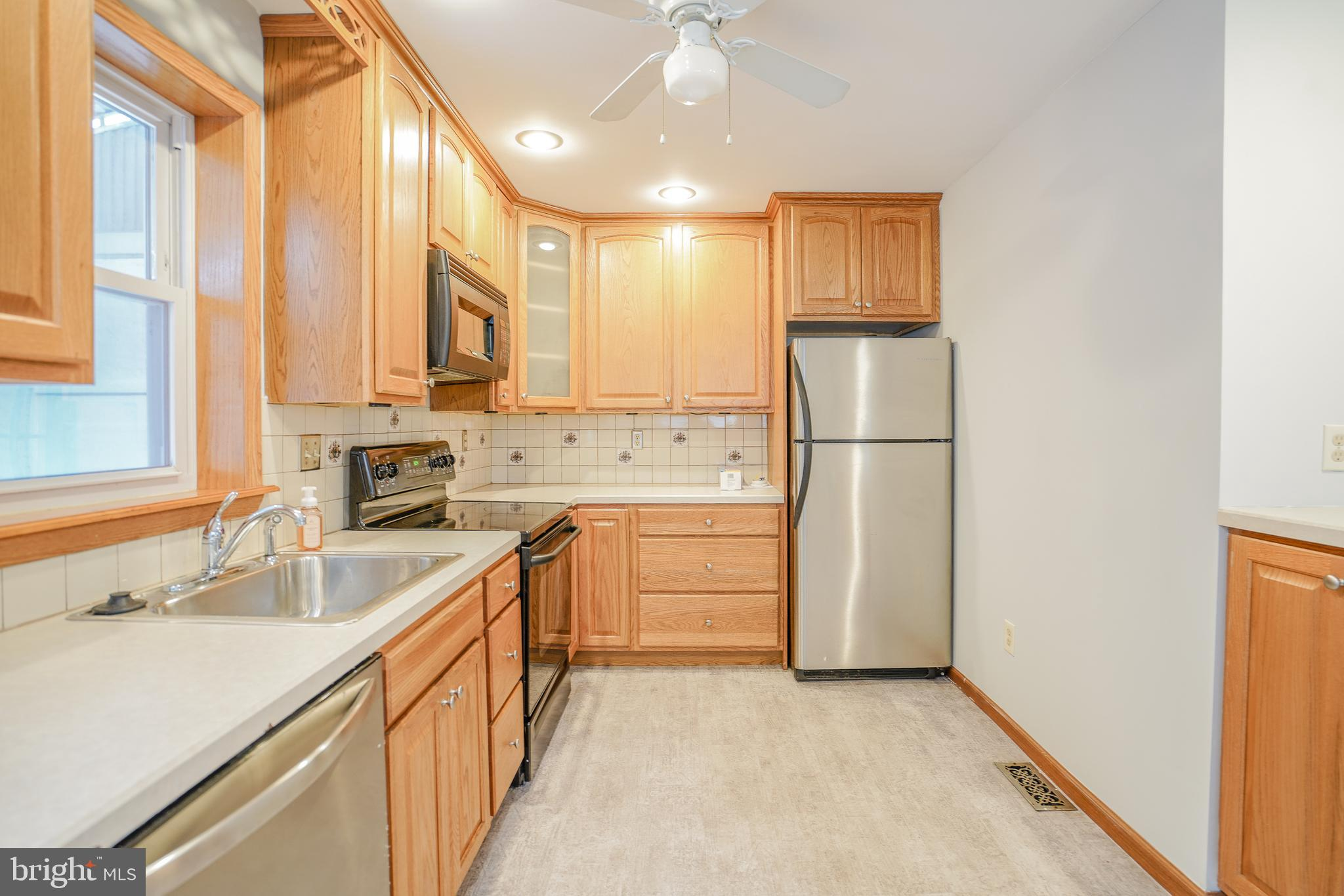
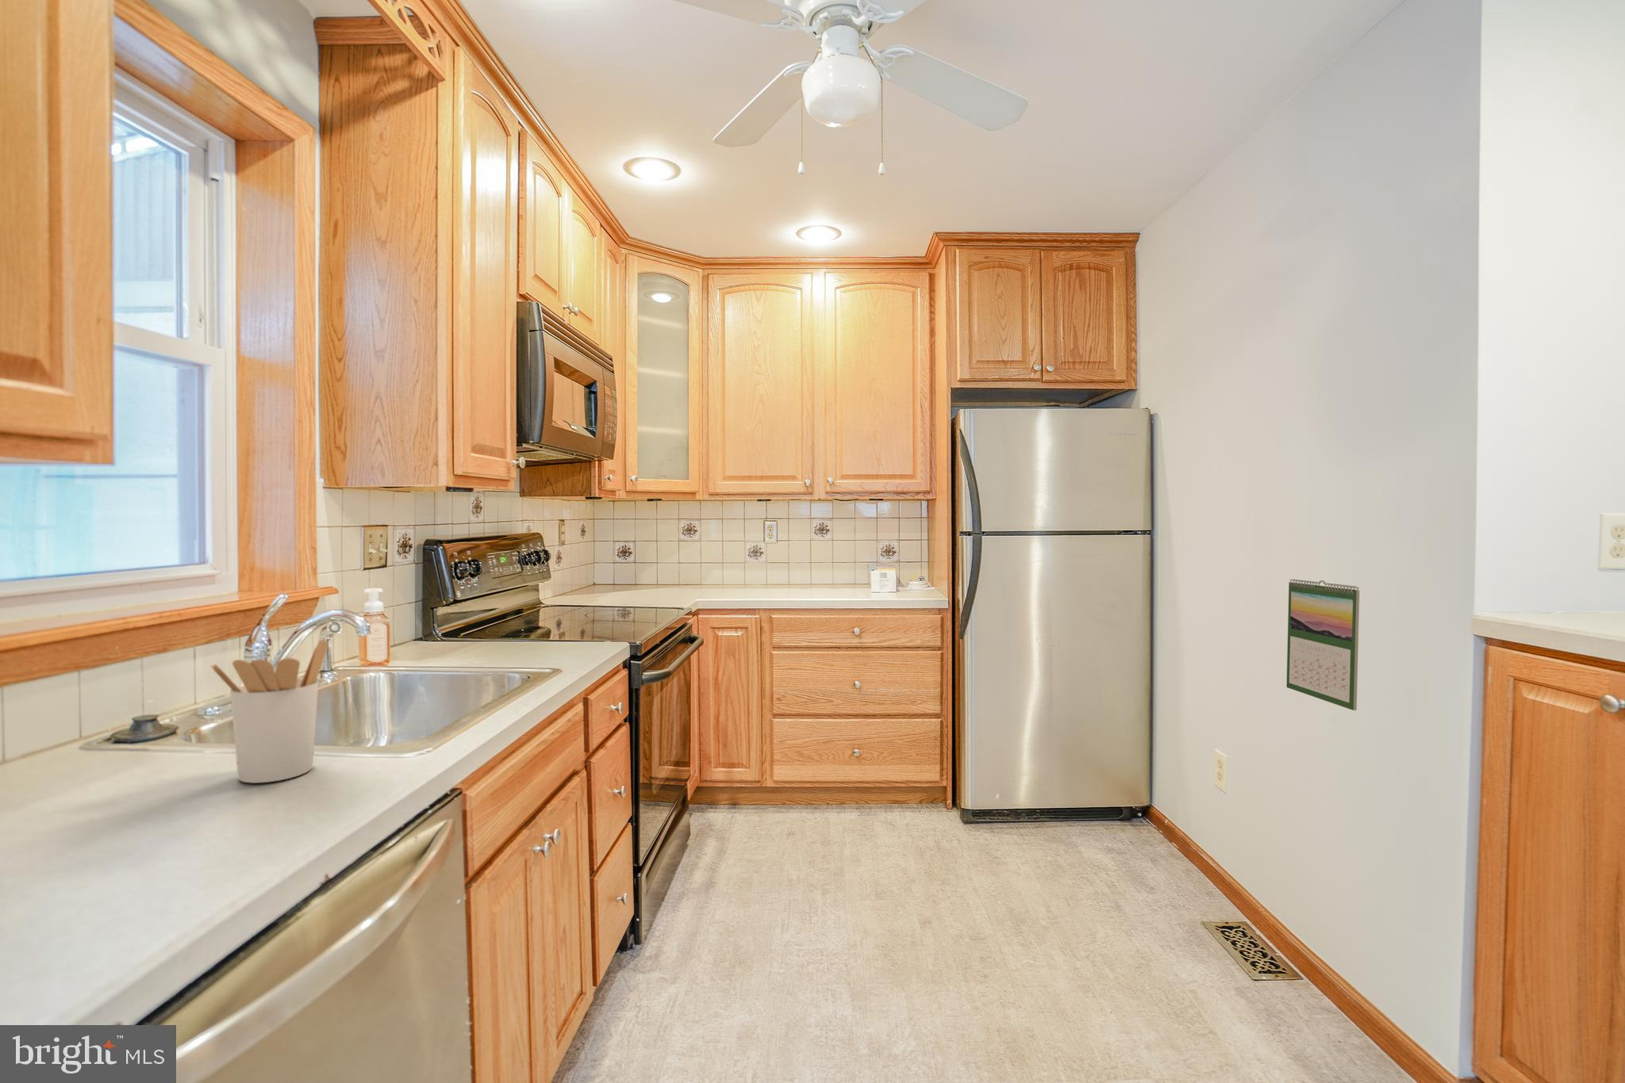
+ utensil holder [209,639,329,784]
+ calendar [1285,579,1360,711]
